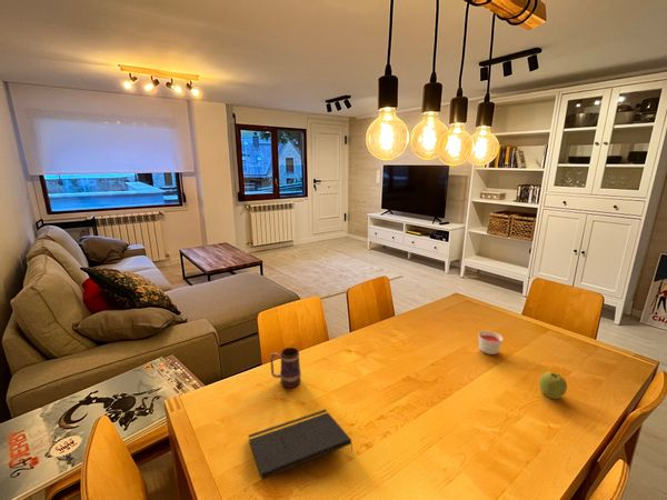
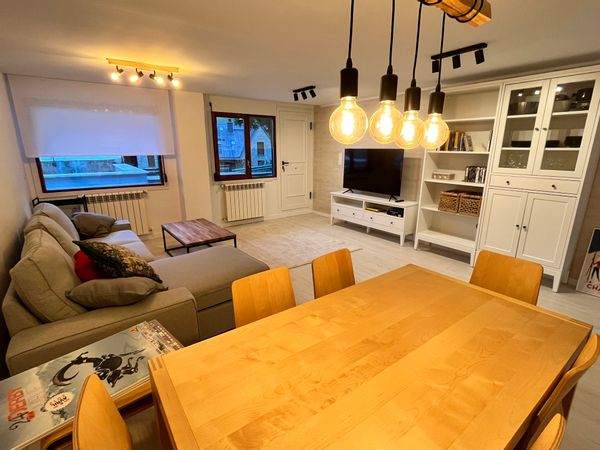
- candle [477,330,504,356]
- fruit [538,371,568,400]
- mug [269,347,302,389]
- notepad [247,408,355,480]
